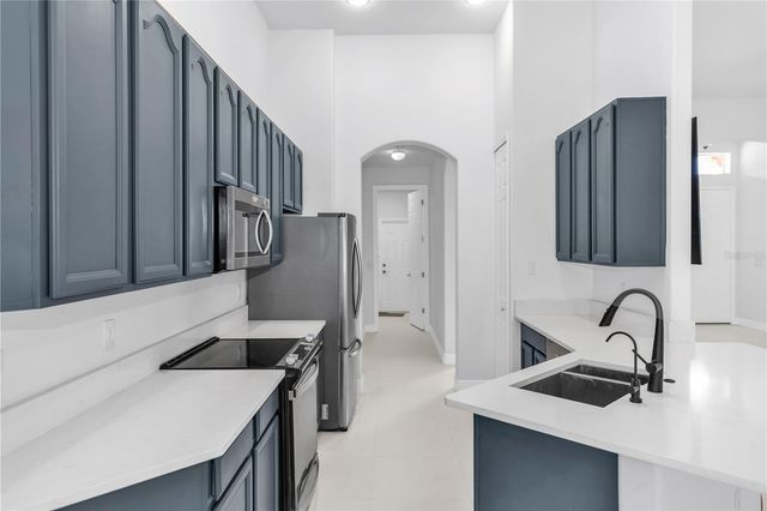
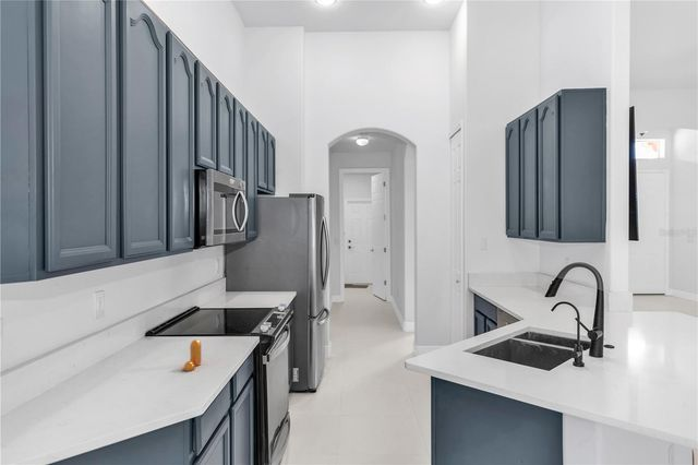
+ pepper shaker [182,338,203,372]
